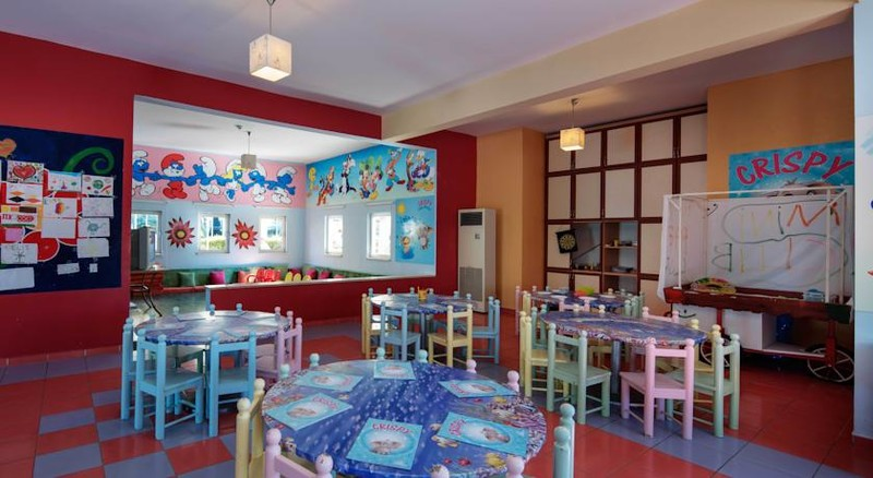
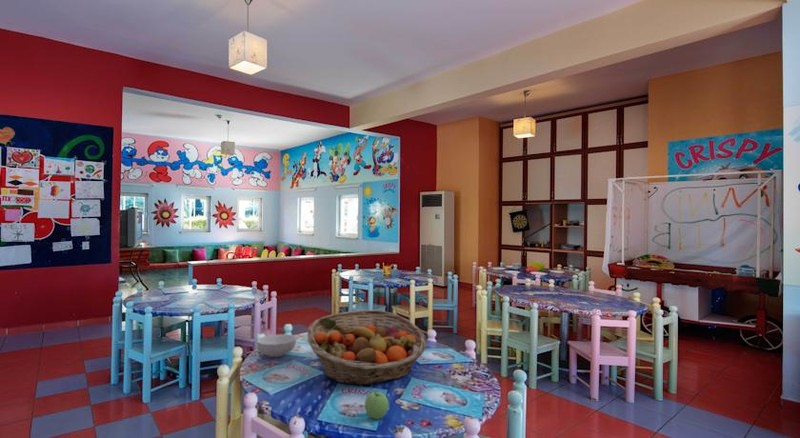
+ fruit basket [306,309,428,386]
+ cereal bowl [256,333,297,358]
+ apple [364,391,390,420]
